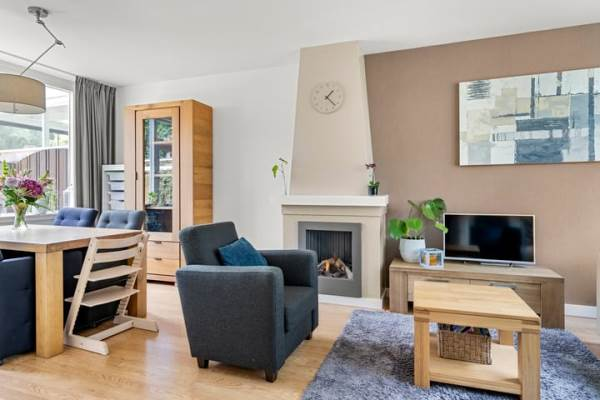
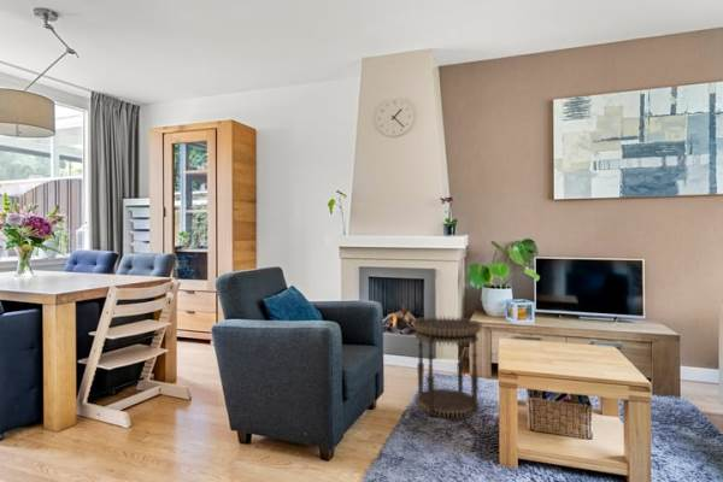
+ side table [411,316,483,418]
